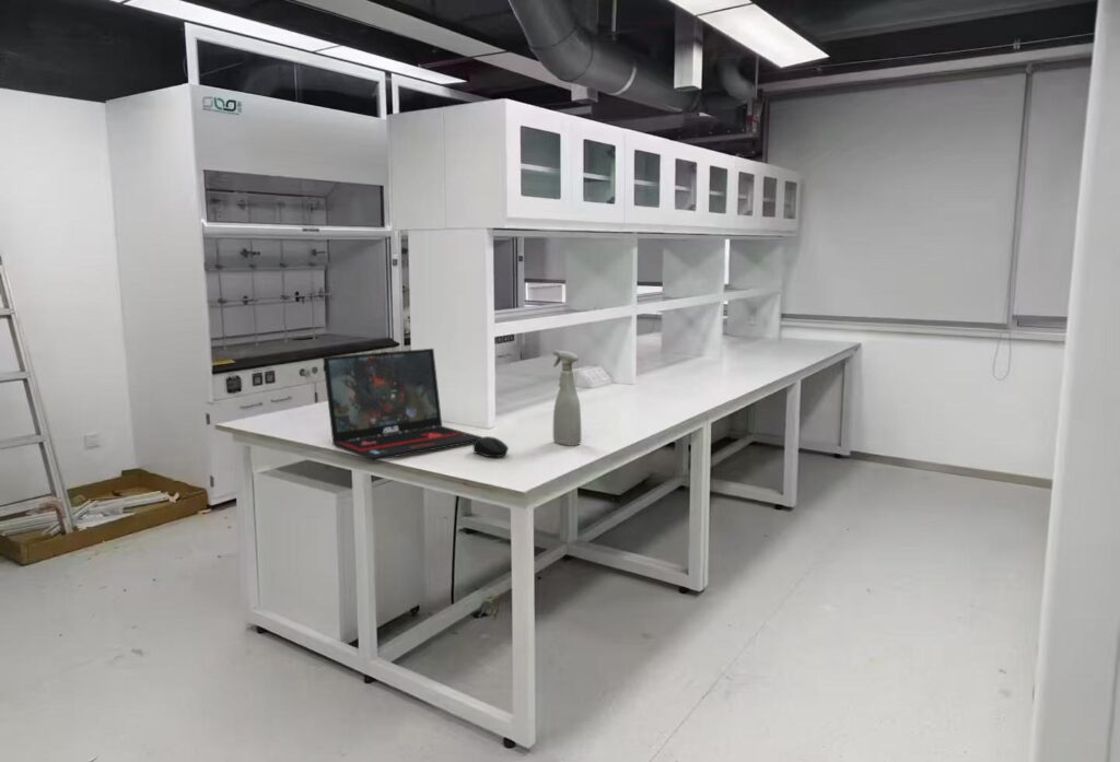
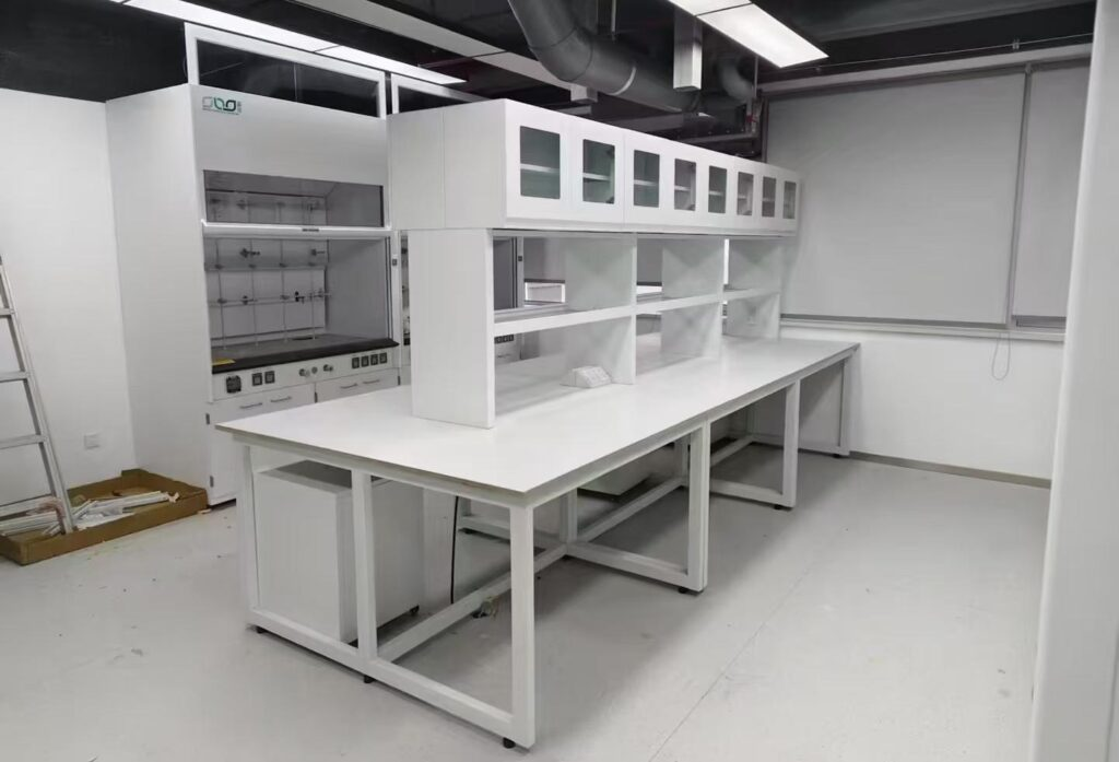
- spray bottle [551,350,582,446]
- laptop [322,348,482,462]
- computer mouse [472,435,510,458]
